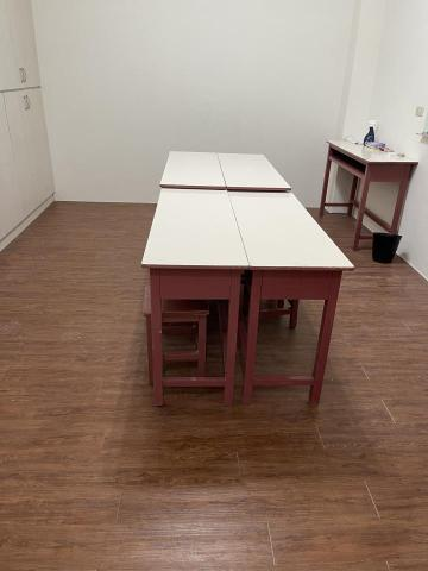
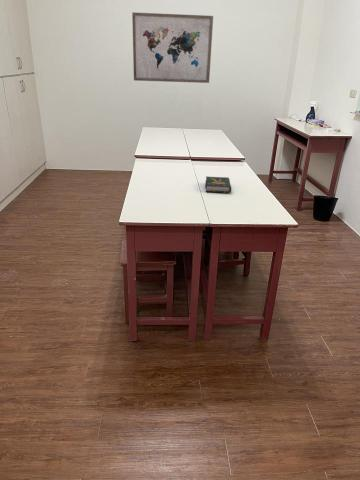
+ book [204,175,232,194]
+ wall art [131,11,214,84]
